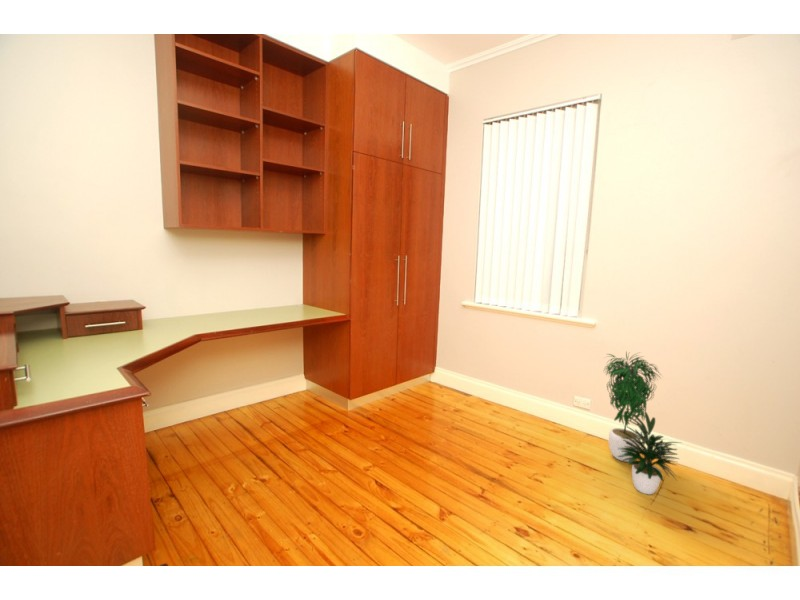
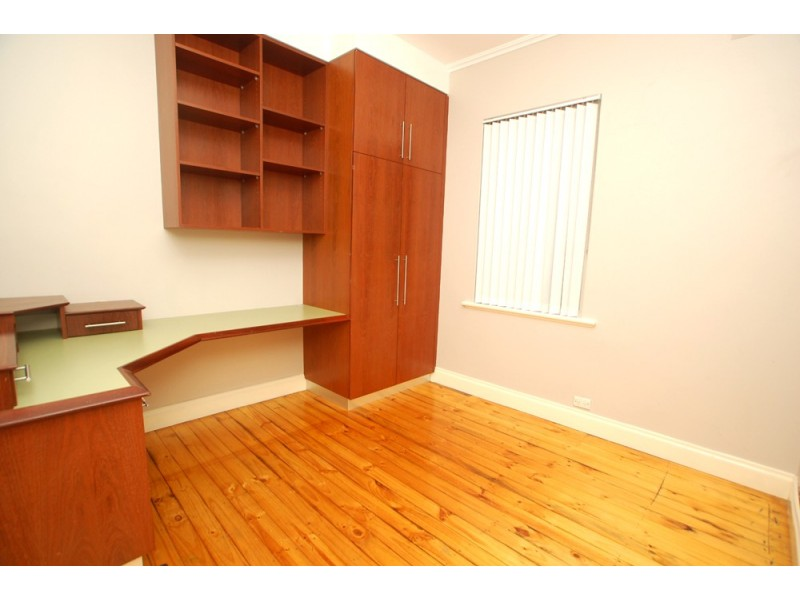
- potted plant [603,350,681,495]
